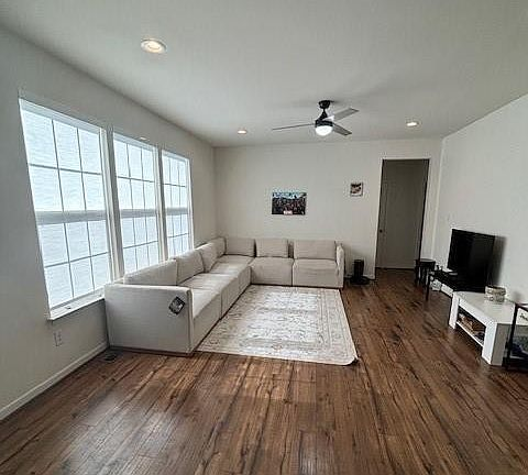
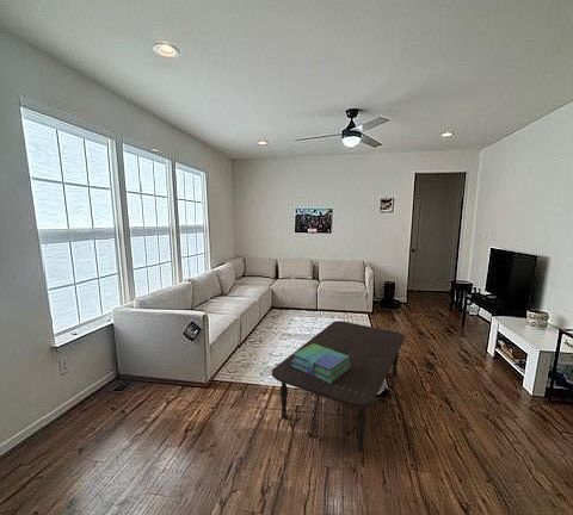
+ coffee table [271,319,406,453]
+ stack of books [291,343,351,383]
